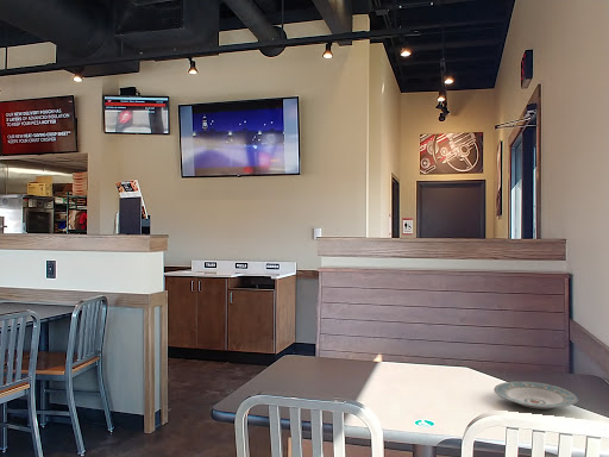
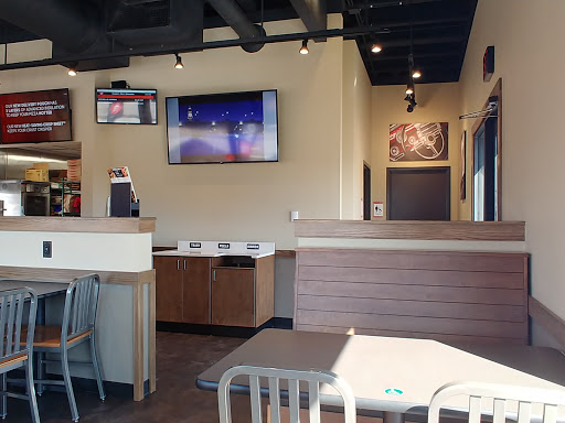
- plate [492,381,579,411]
